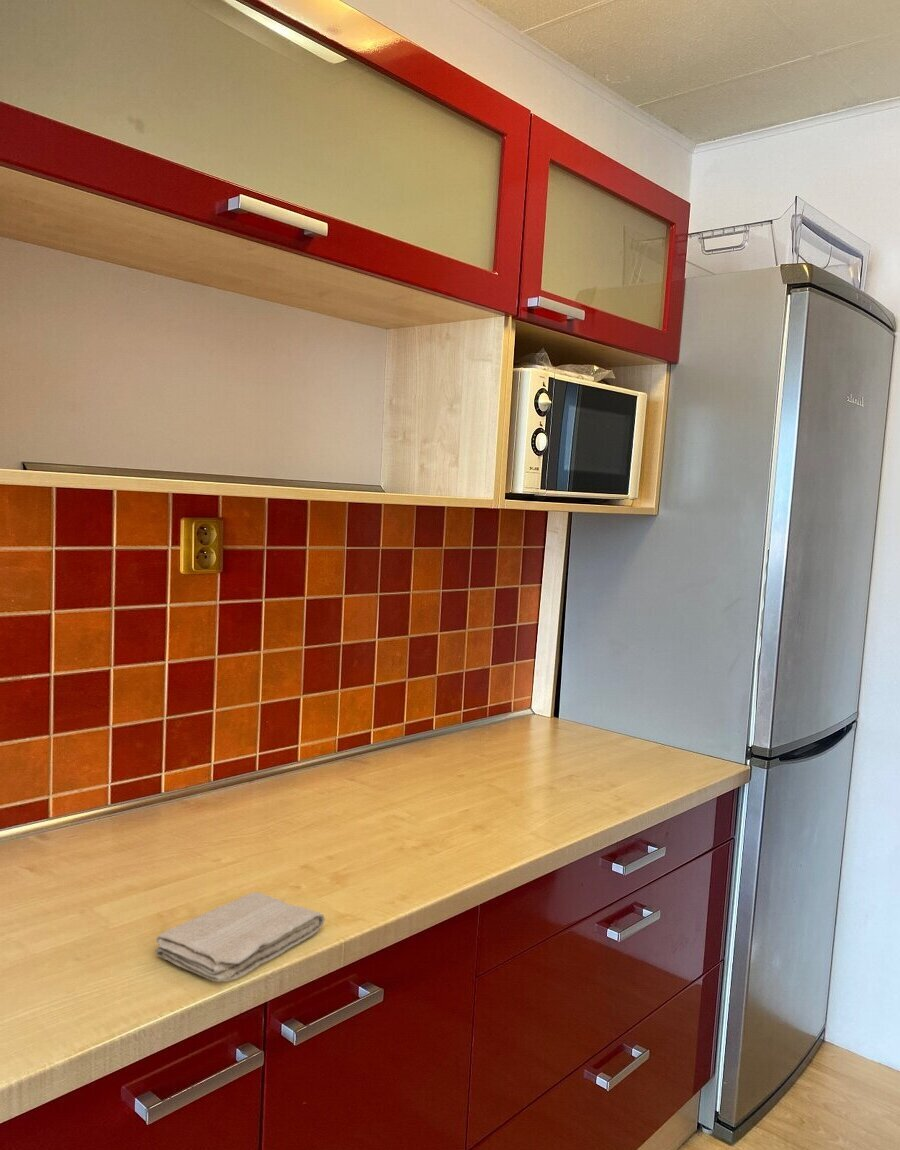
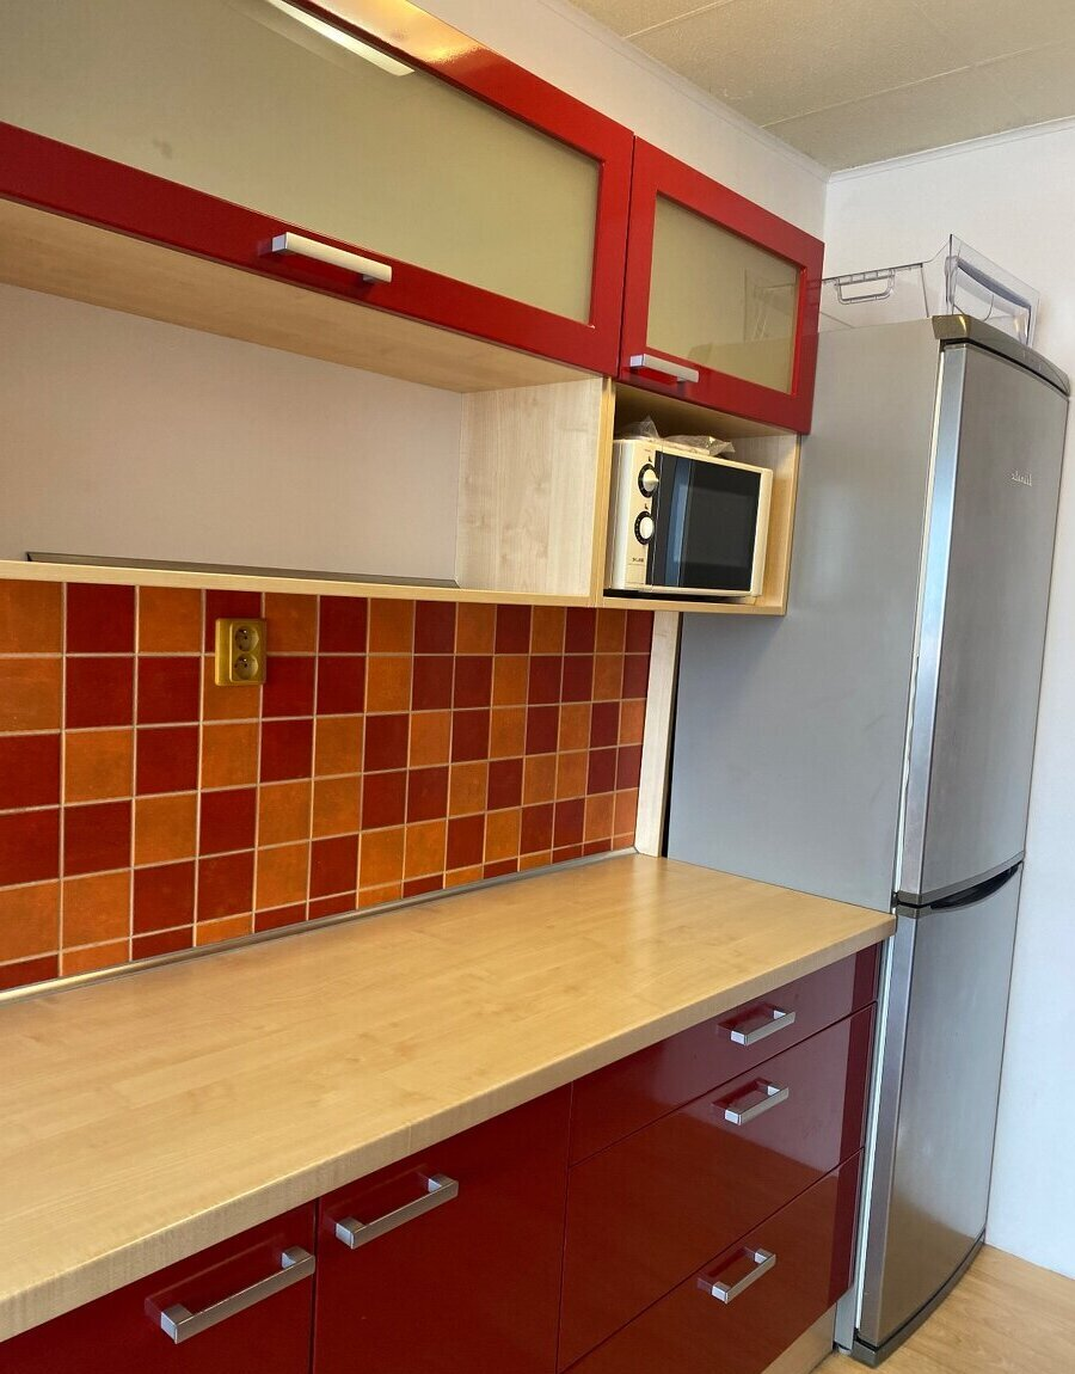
- washcloth [154,891,326,983]
